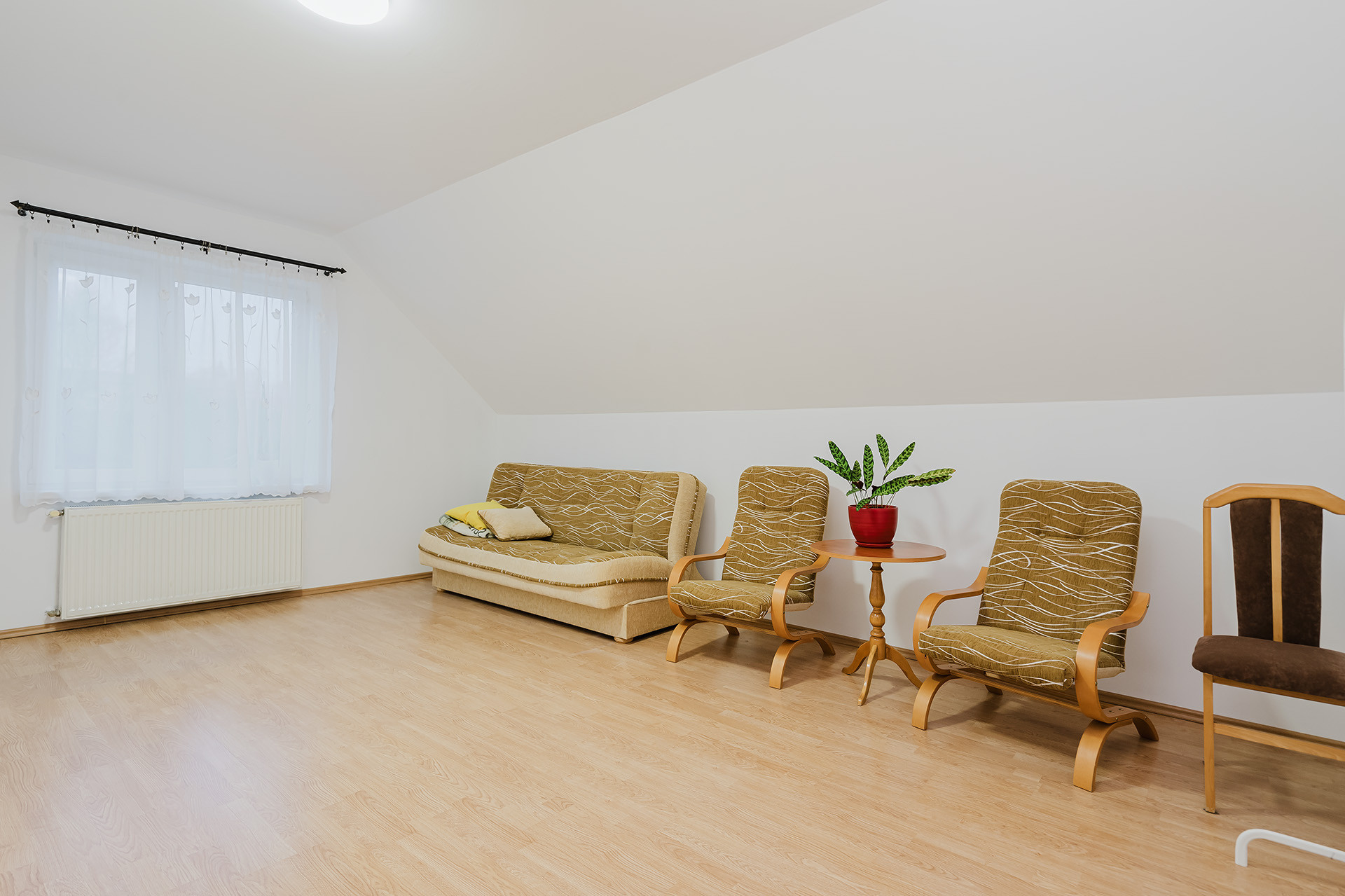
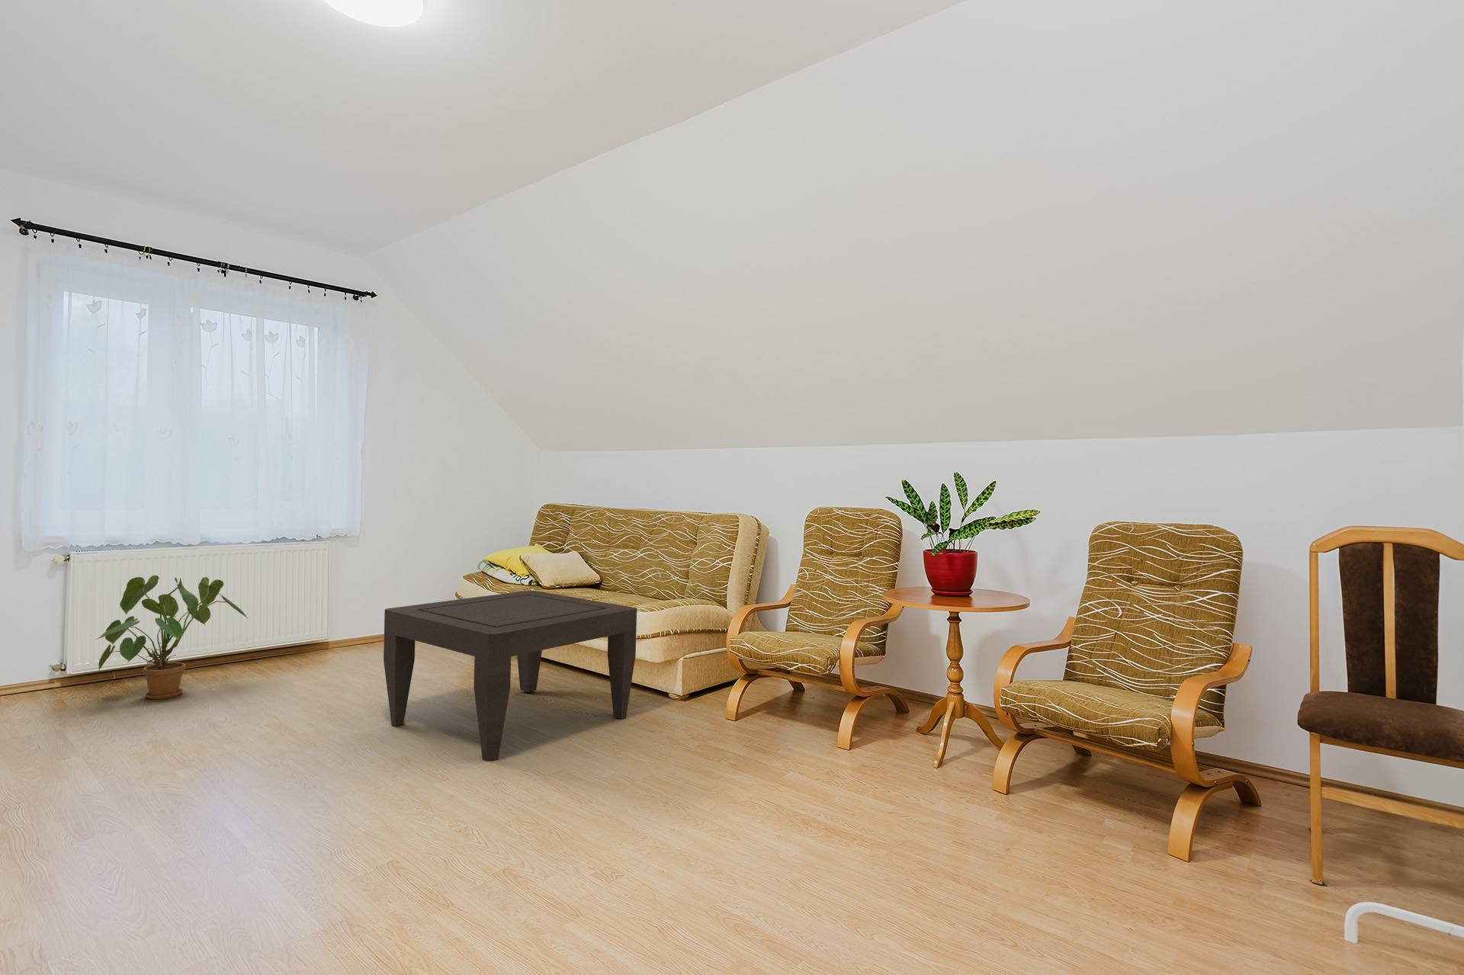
+ house plant [96,575,250,701]
+ coffee table [383,590,638,763]
